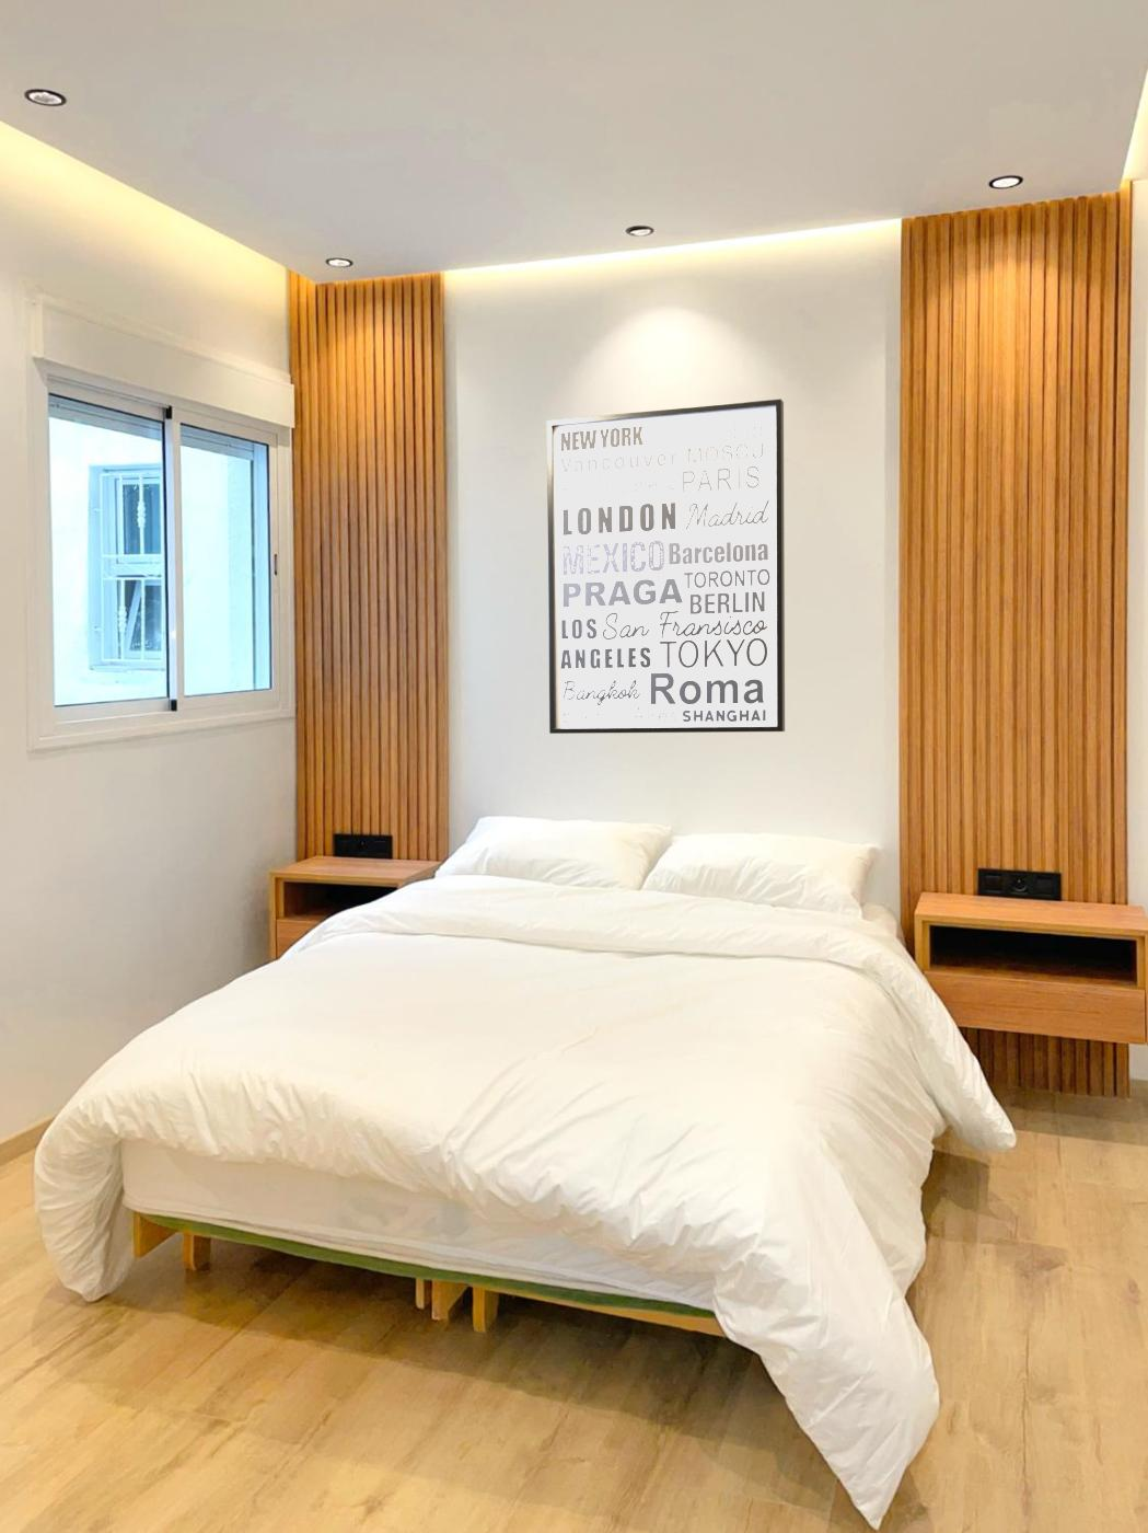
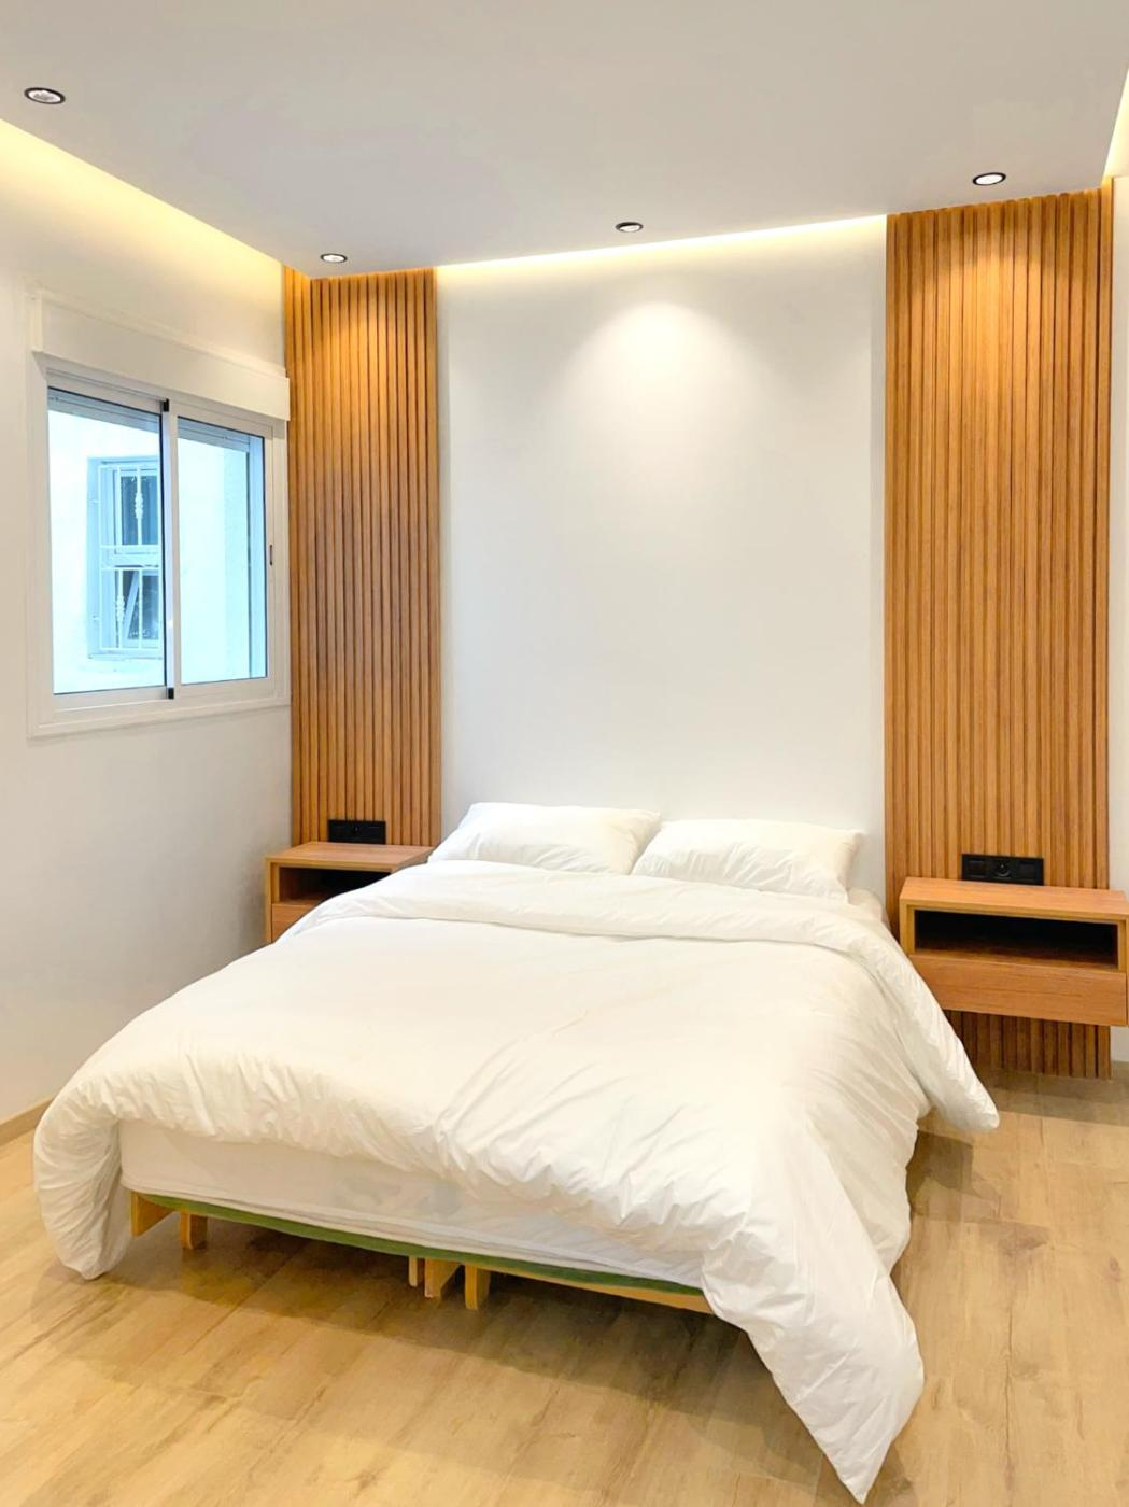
- wall art [546,398,786,735]
